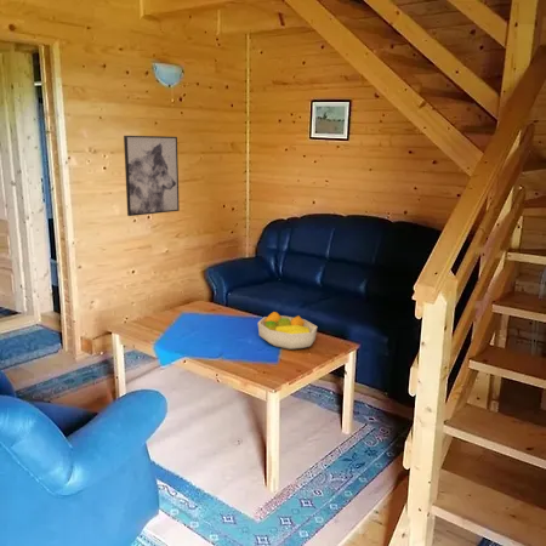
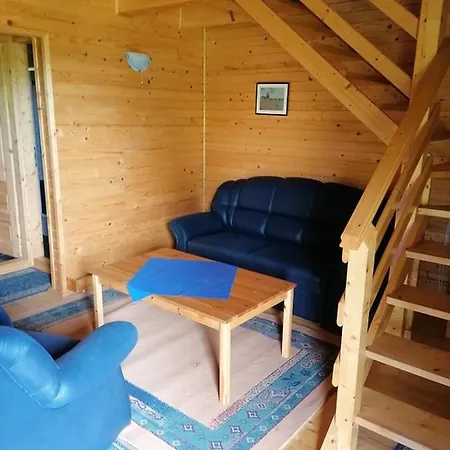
- wall art [123,135,181,217]
- fruit bowl [256,311,318,351]
